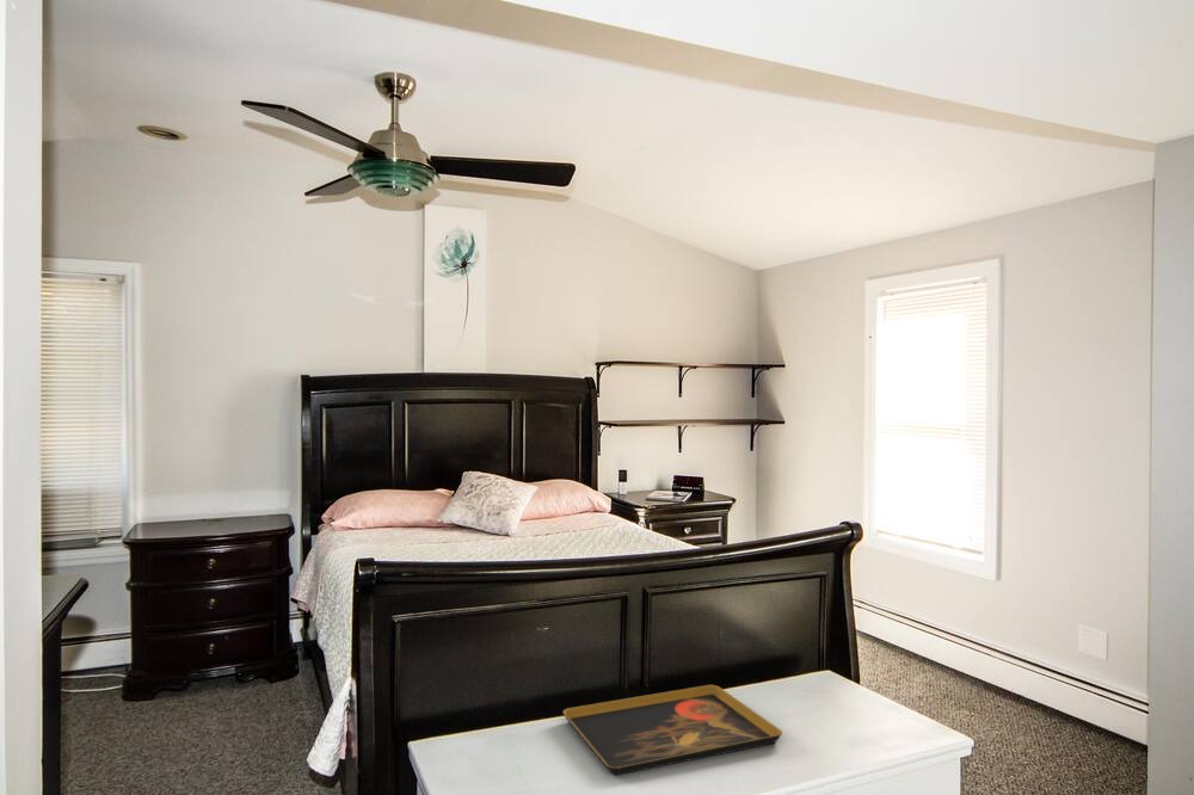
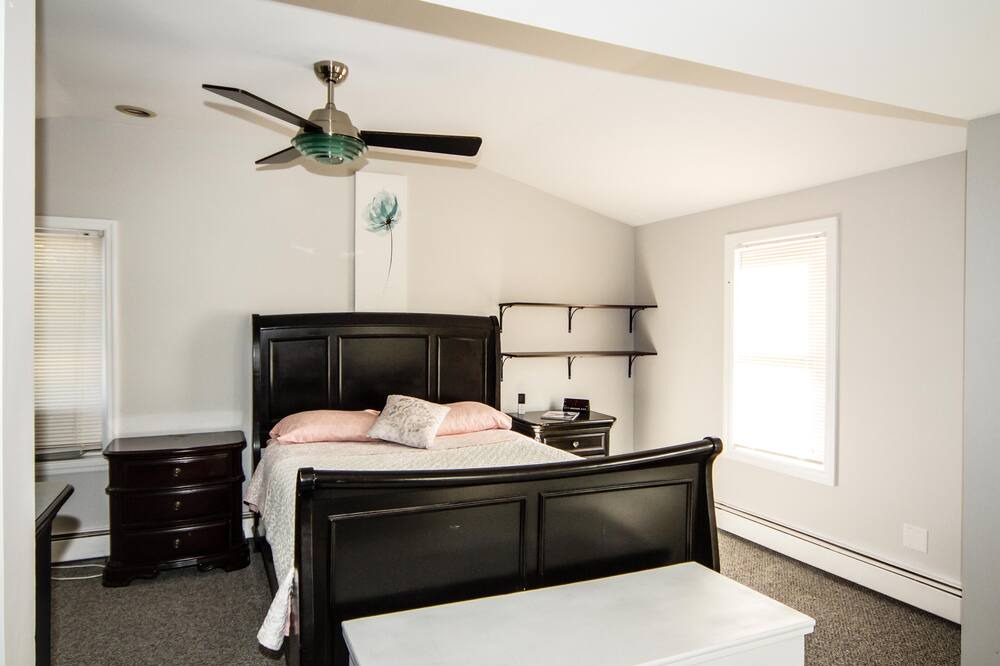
- decorative tray [561,684,783,776]
